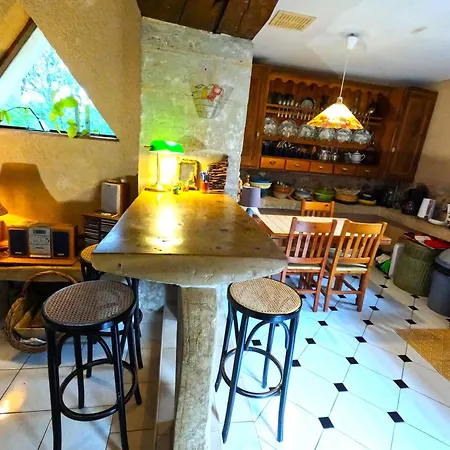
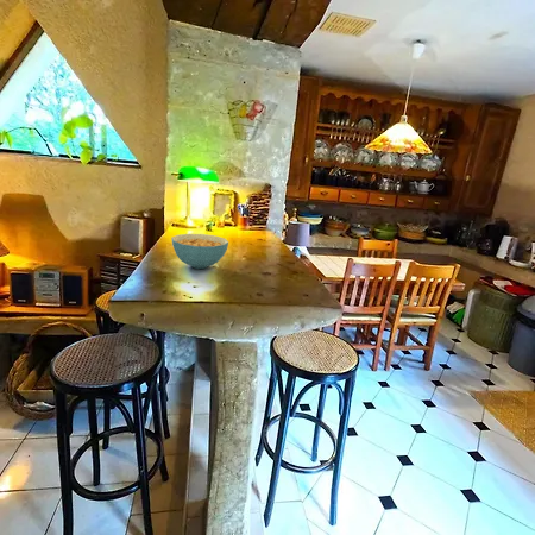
+ cereal bowl [171,233,229,270]
